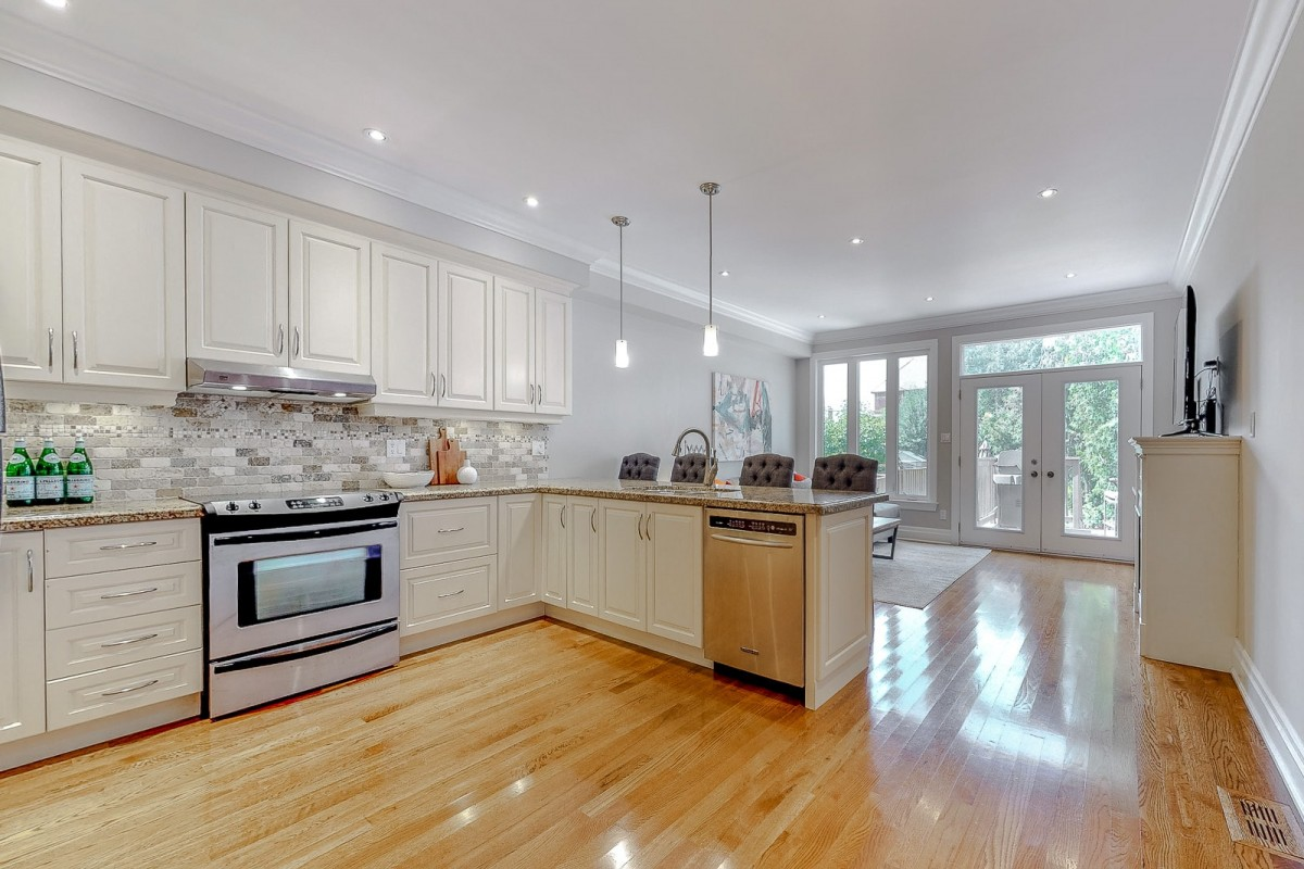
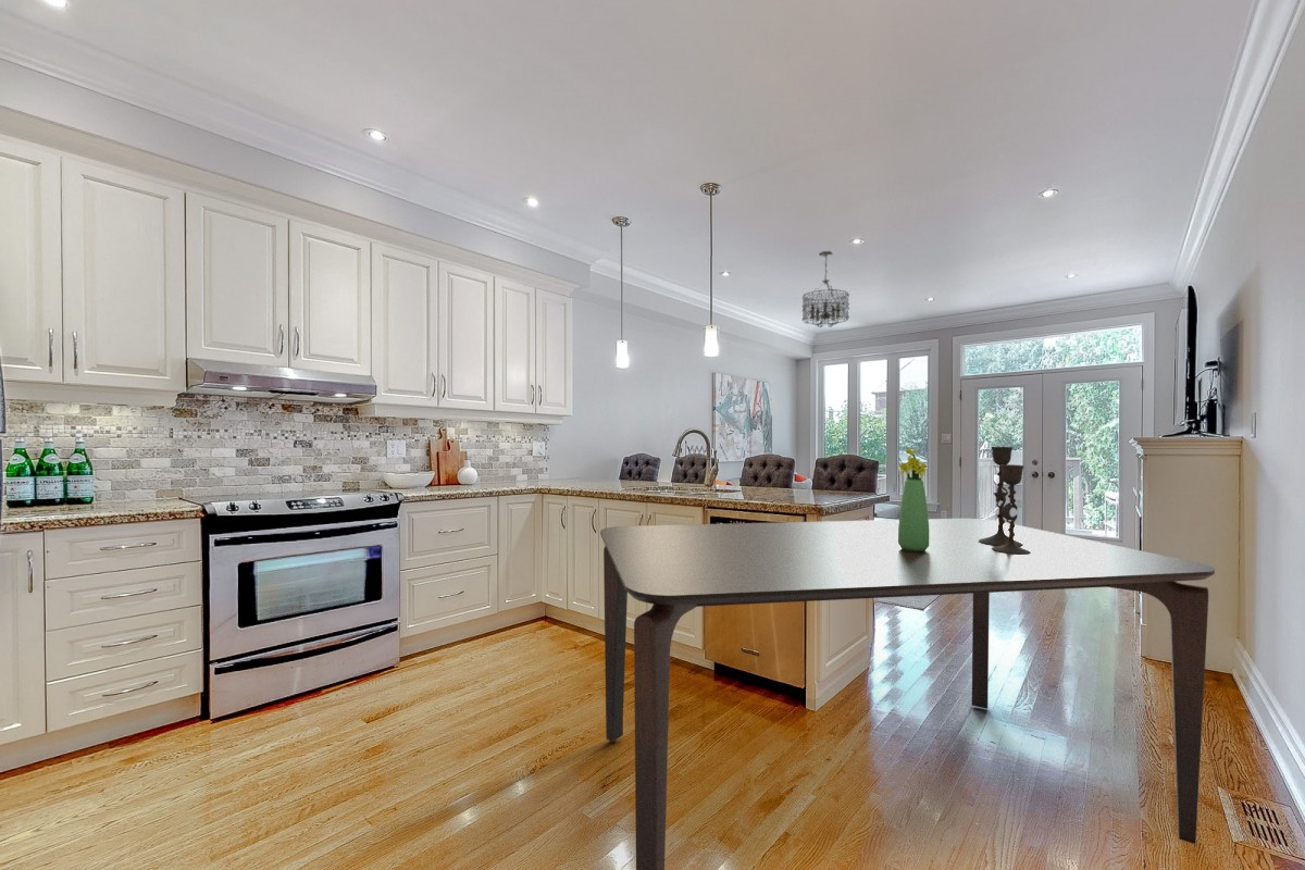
+ candlestick [979,446,1031,555]
+ chandelier [800,250,850,328]
+ dining table [599,518,1216,870]
+ bouquet [898,446,930,551]
